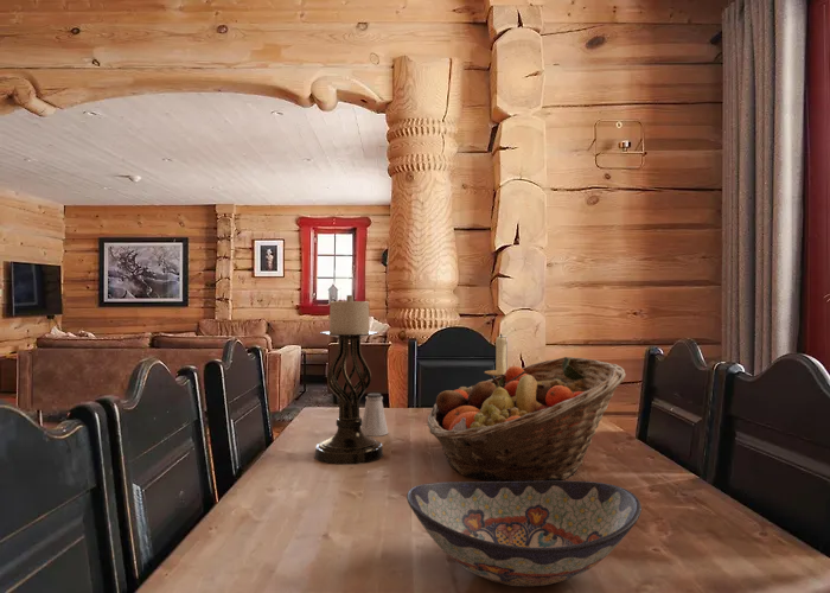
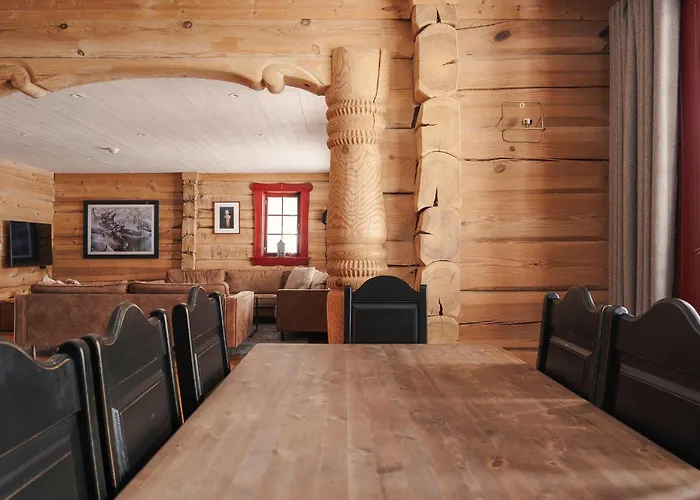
- candle holder [484,333,507,378]
- decorative bowl [406,479,643,588]
- saltshaker [360,393,389,438]
- candle holder [313,294,384,466]
- fruit basket [426,356,627,482]
